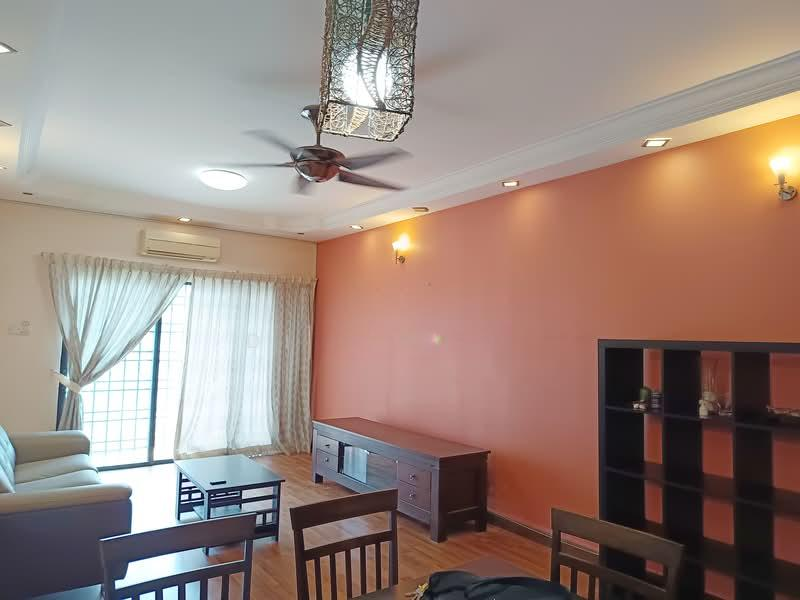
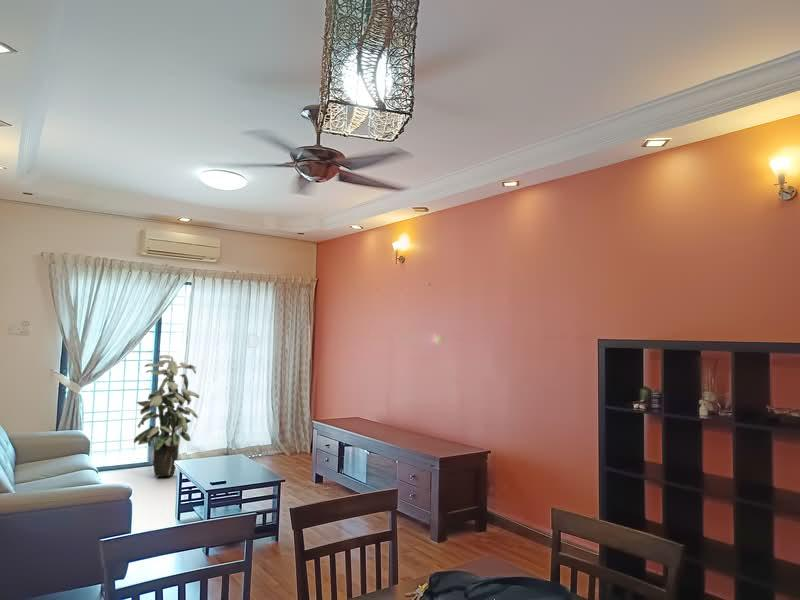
+ indoor plant [133,354,200,478]
